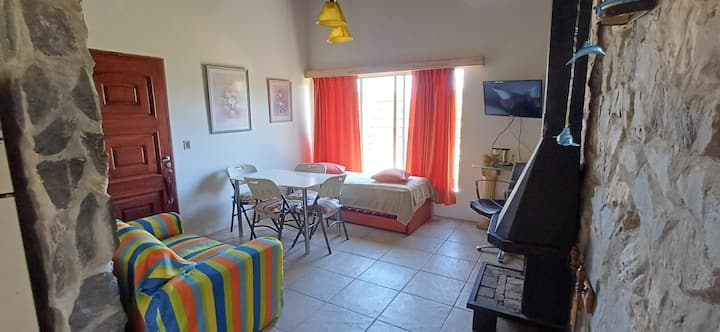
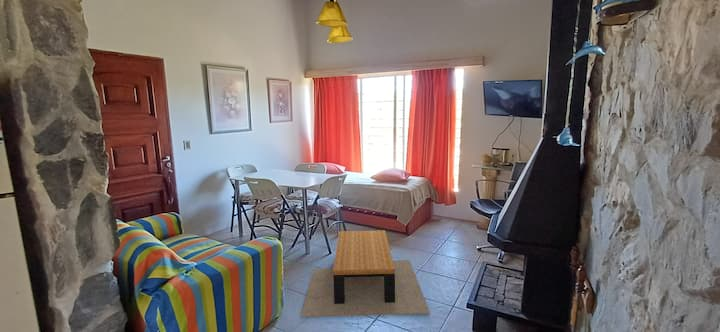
+ coffee table [300,229,431,318]
